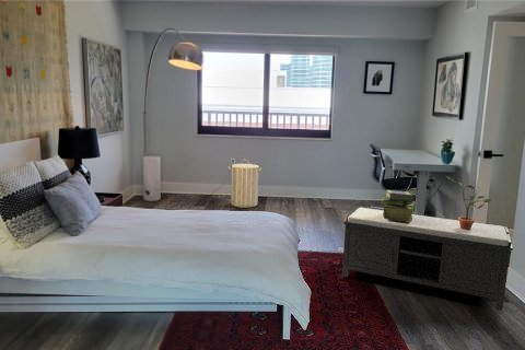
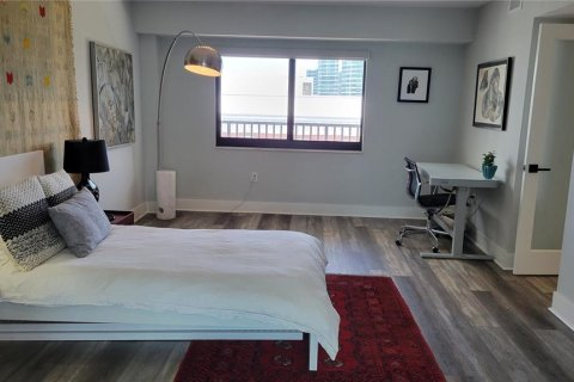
- potted plant [445,175,492,230]
- laundry hamper [228,159,264,209]
- stack of books [380,189,416,222]
- bench [341,206,514,312]
